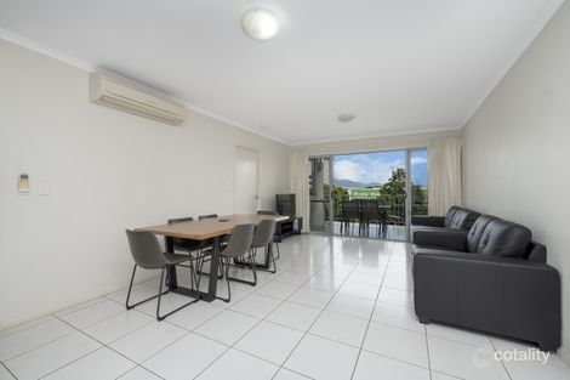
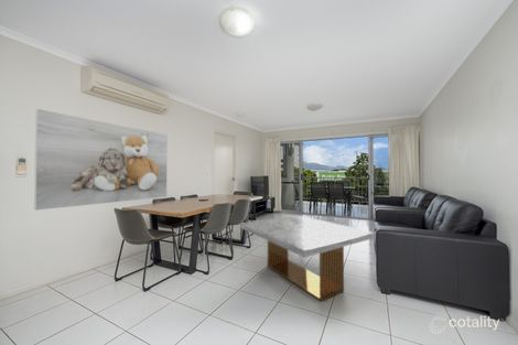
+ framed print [33,108,169,212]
+ coffee table [239,214,376,303]
